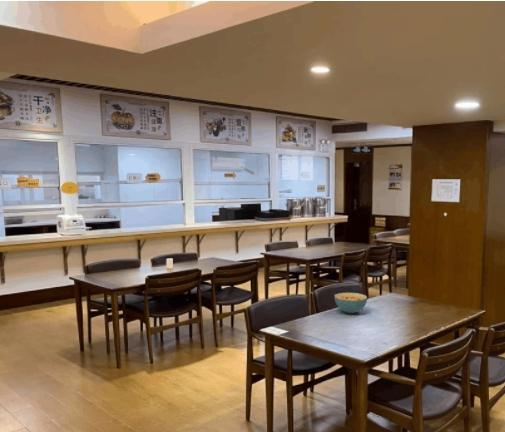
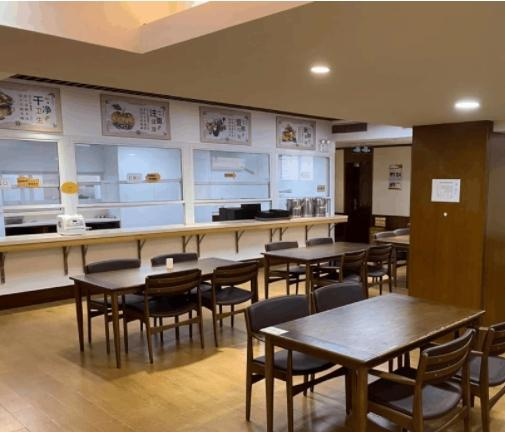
- cereal bowl [333,292,368,314]
